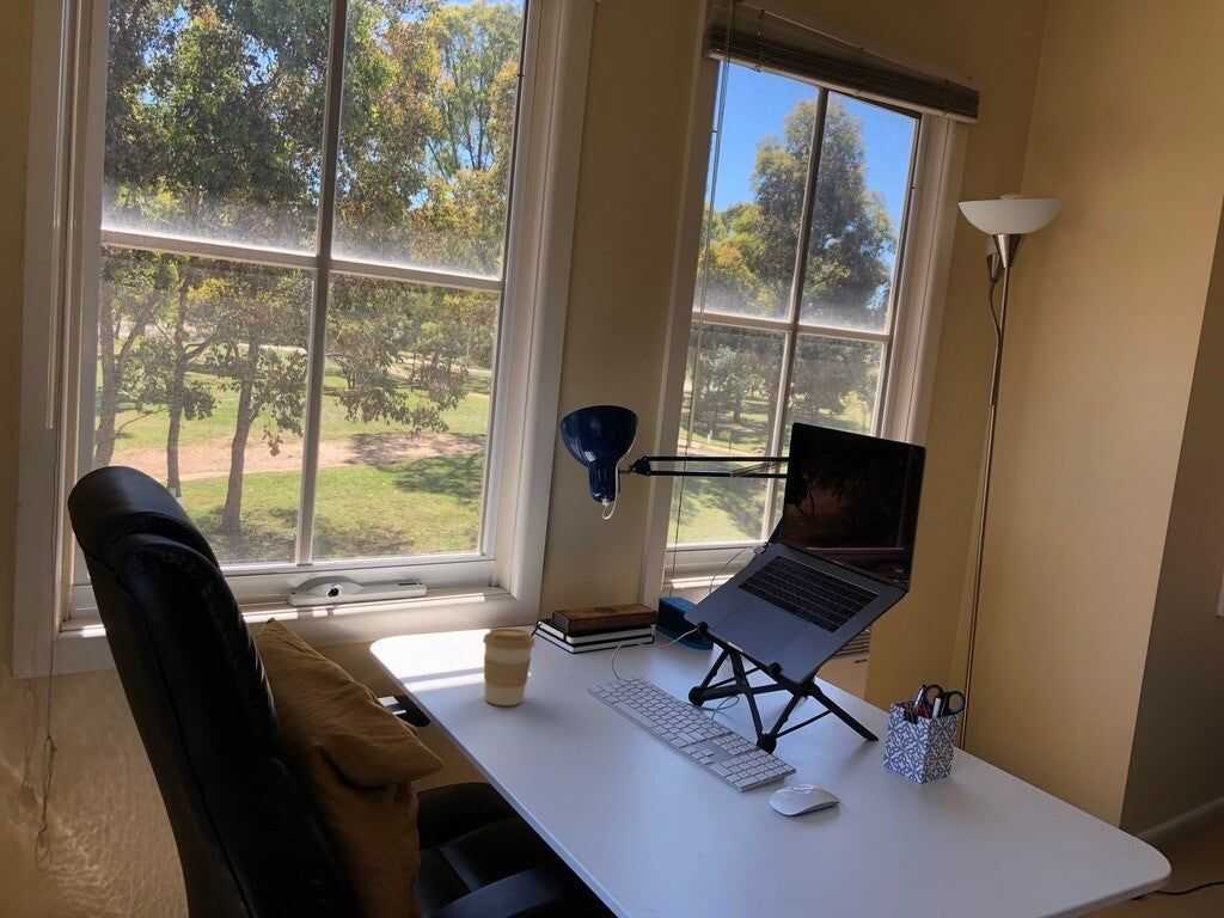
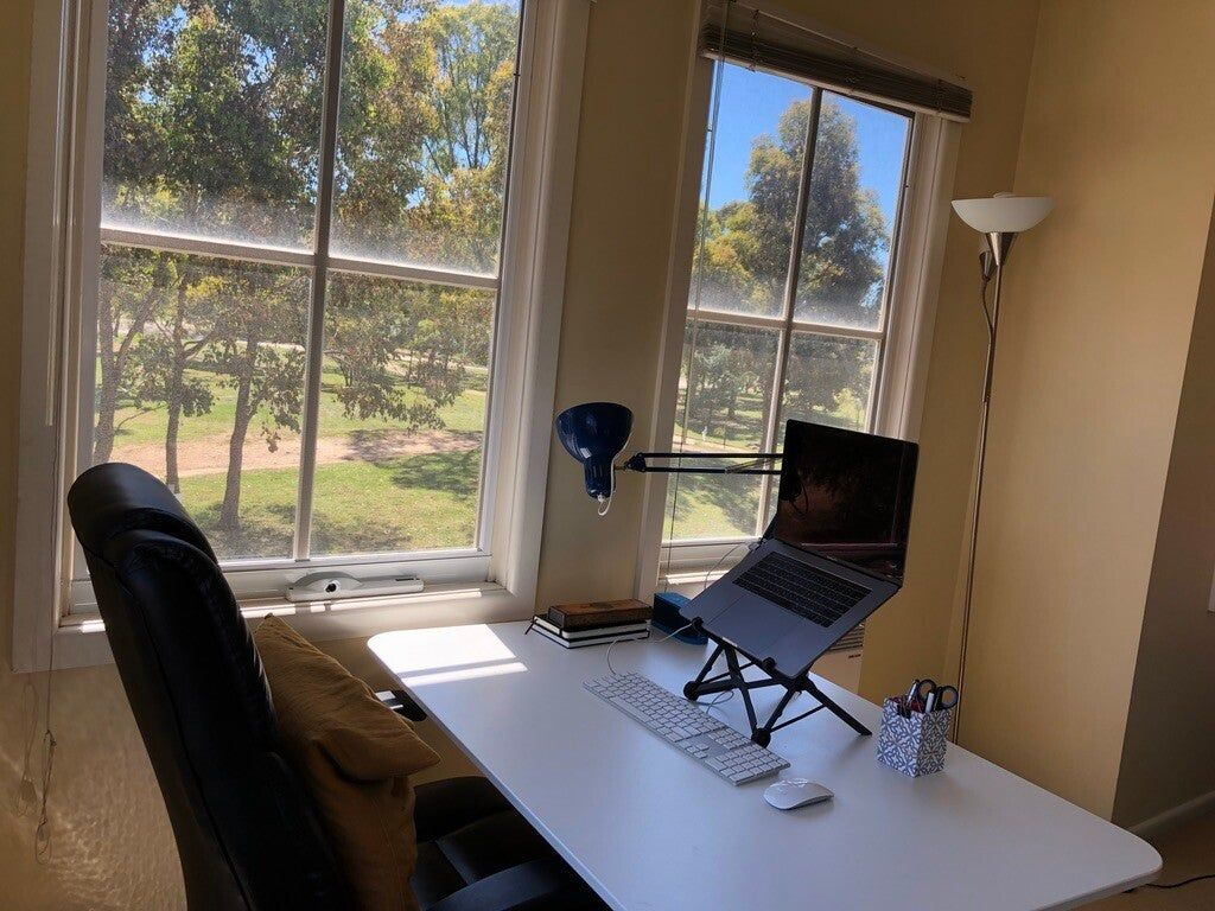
- coffee cup [482,628,536,706]
